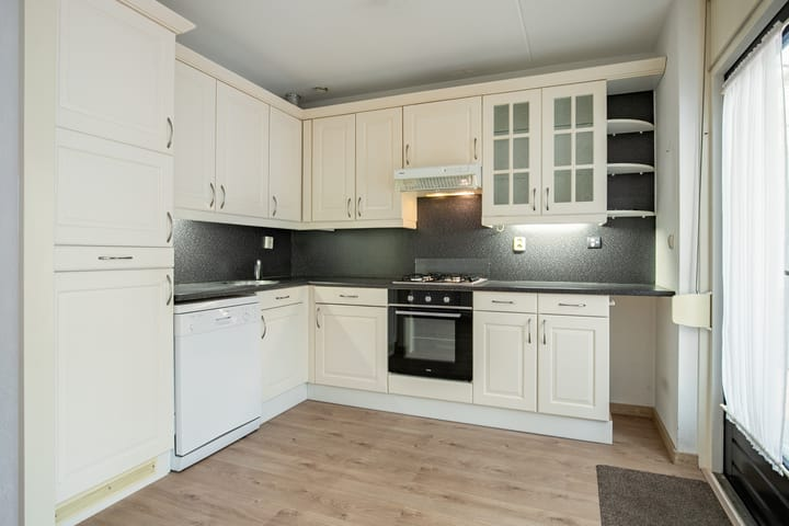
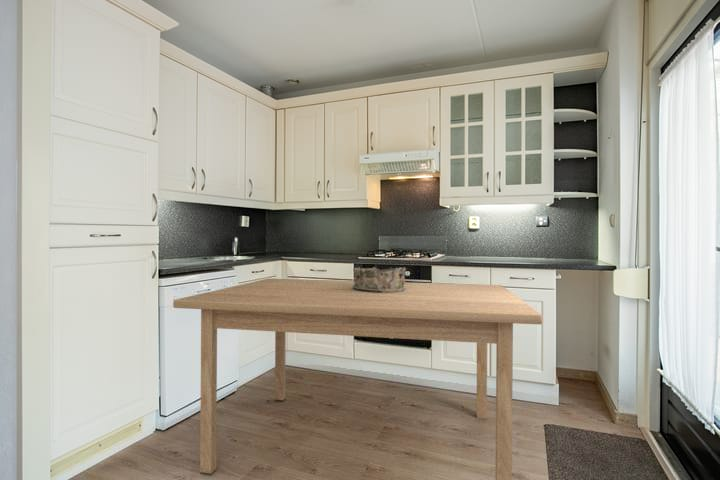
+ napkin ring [352,266,407,293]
+ table [172,278,543,480]
